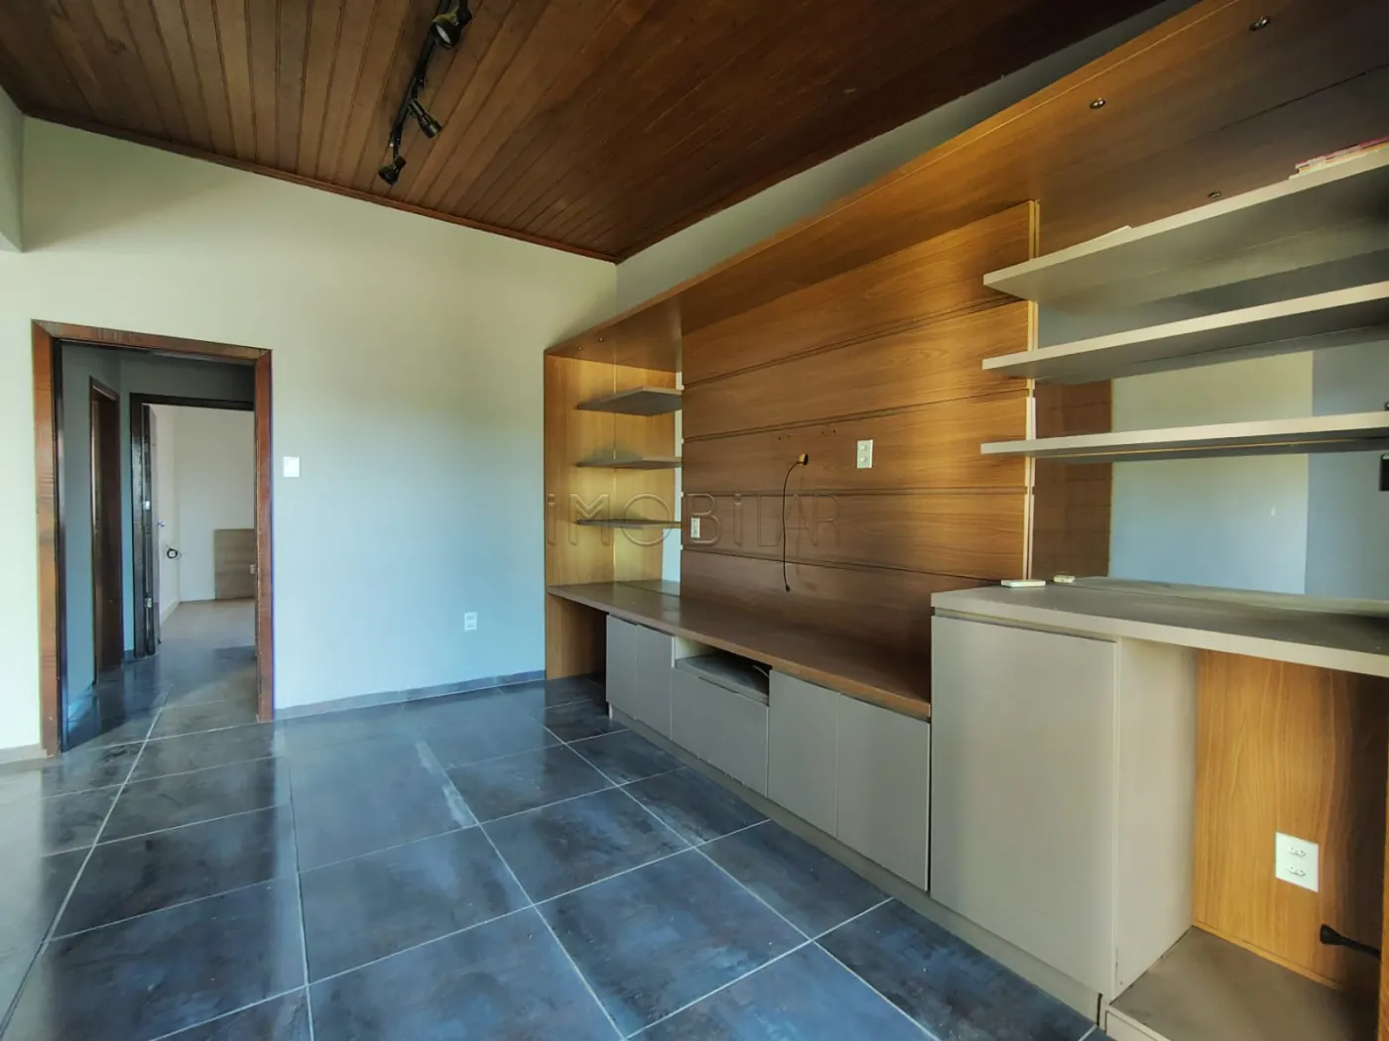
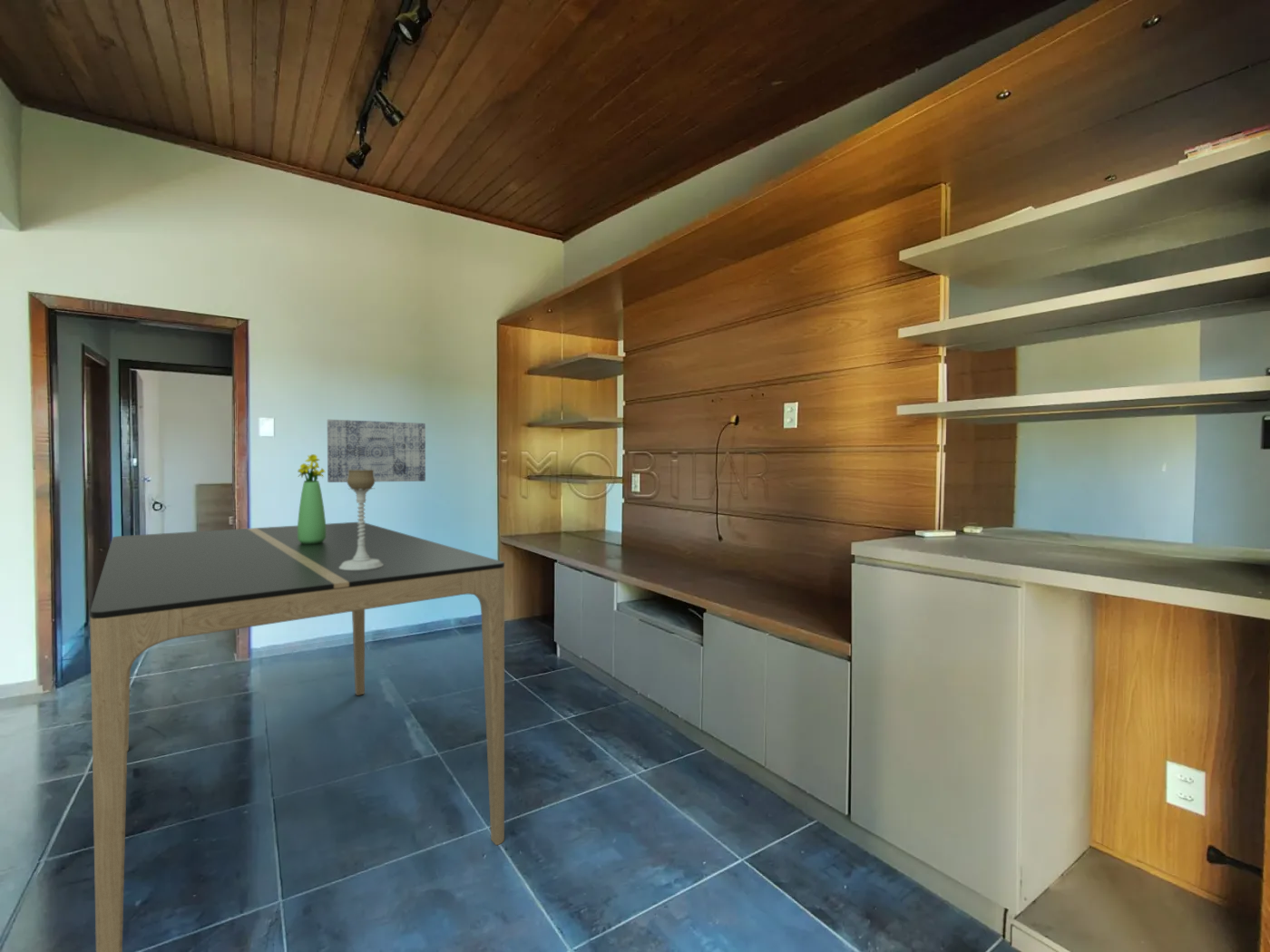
+ wall art [327,419,426,483]
+ bouquet [297,453,327,544]
+ dining table [89,521,505,952]
+ candle holder [339,470,384,570]
